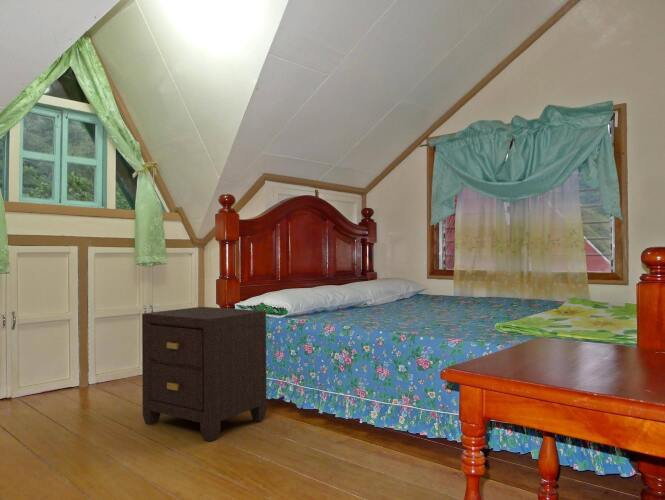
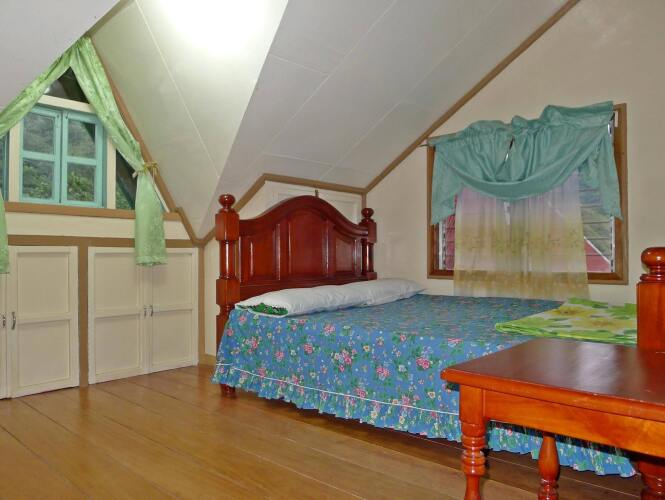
- nightstand [141,306,268,443]
